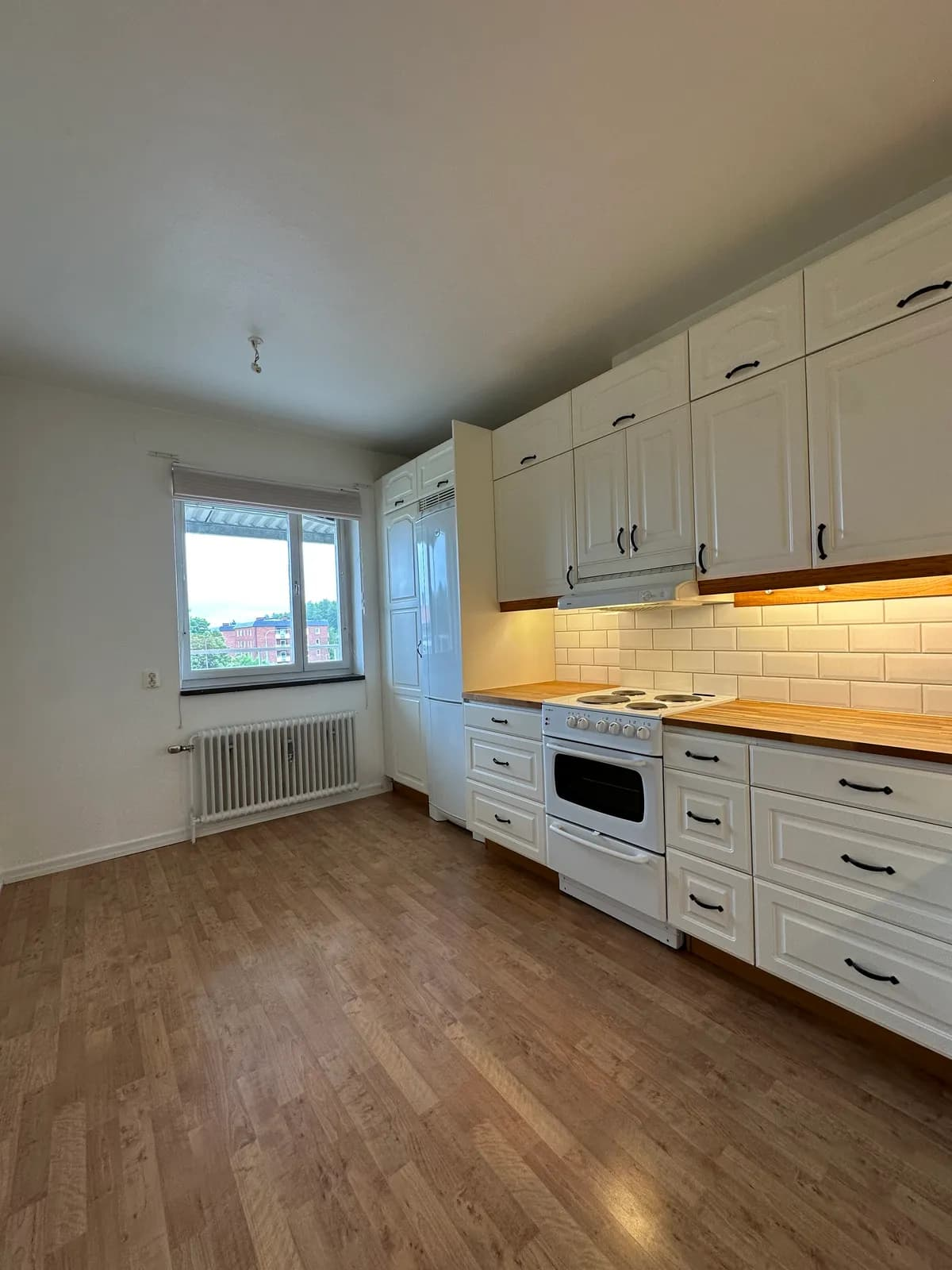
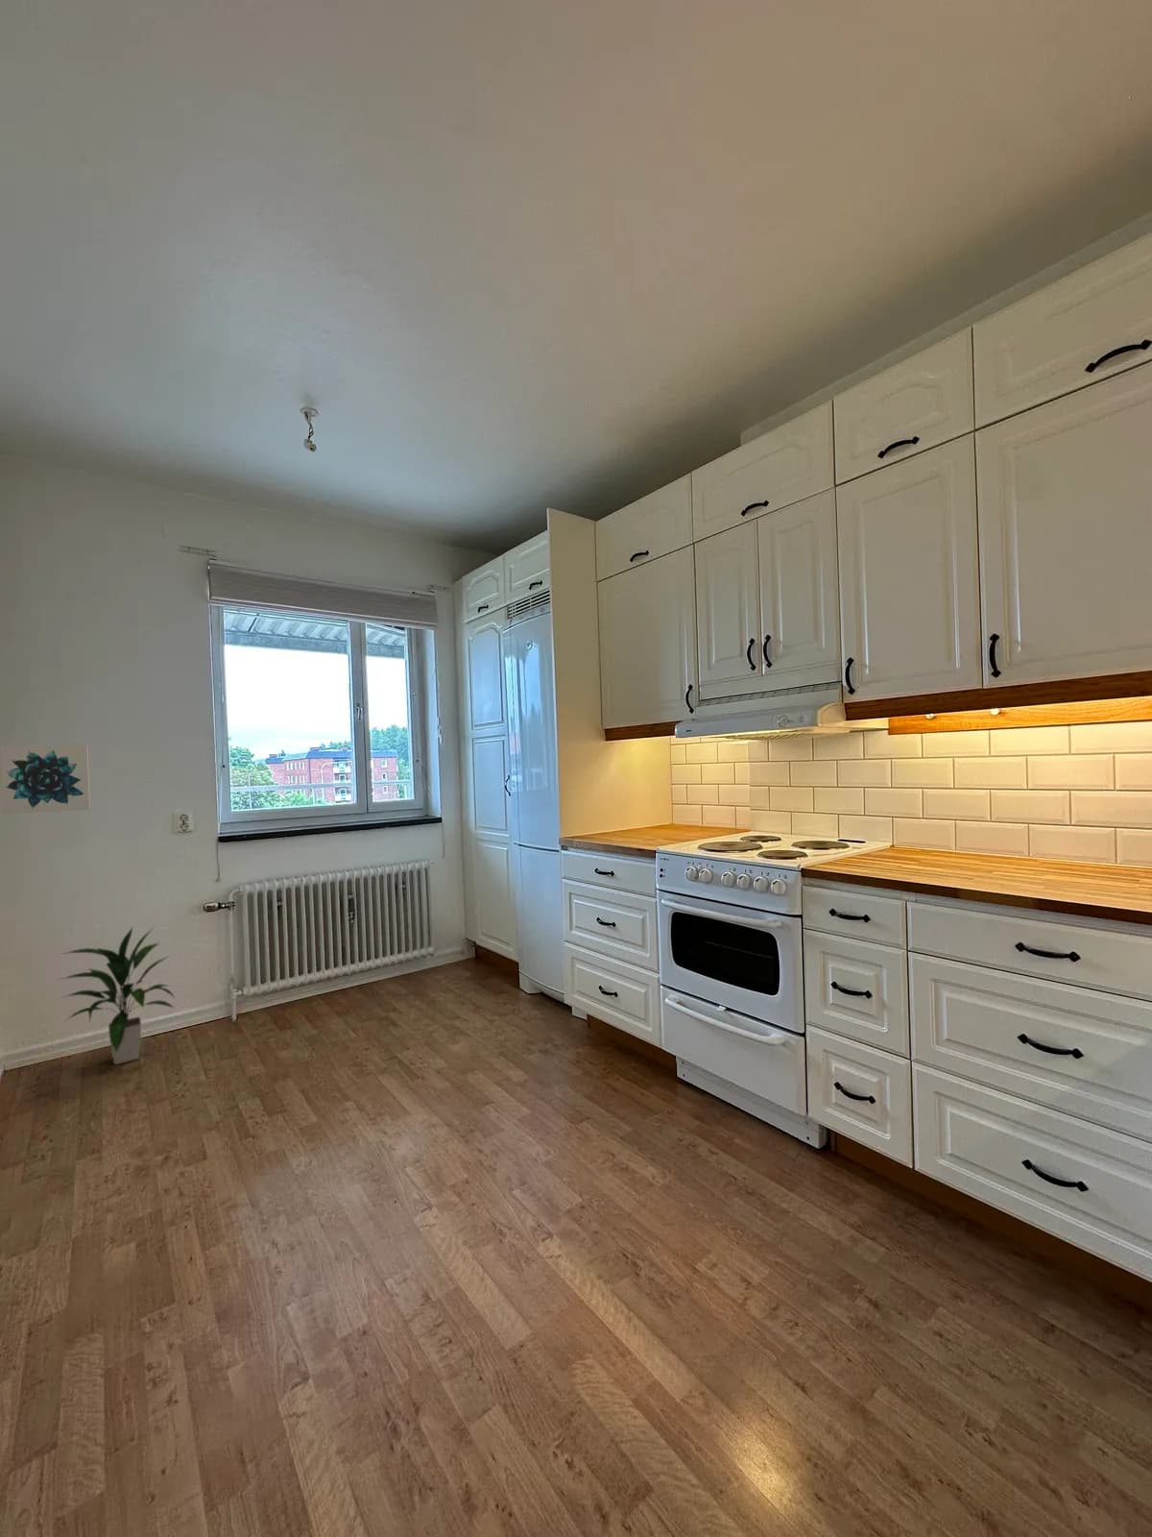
+ wall art [0,743,91,814]
+ indoor plant [56,925,177,1065]
